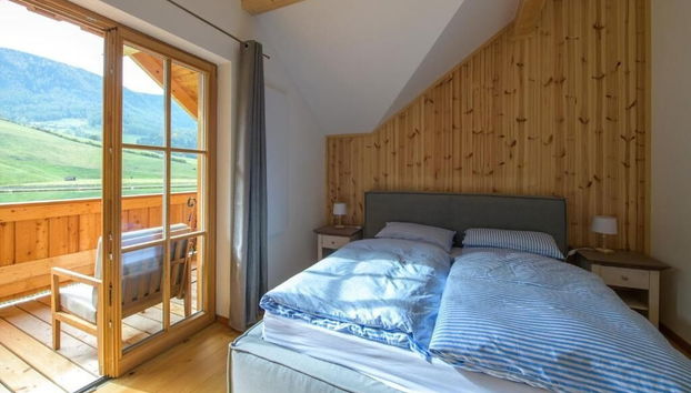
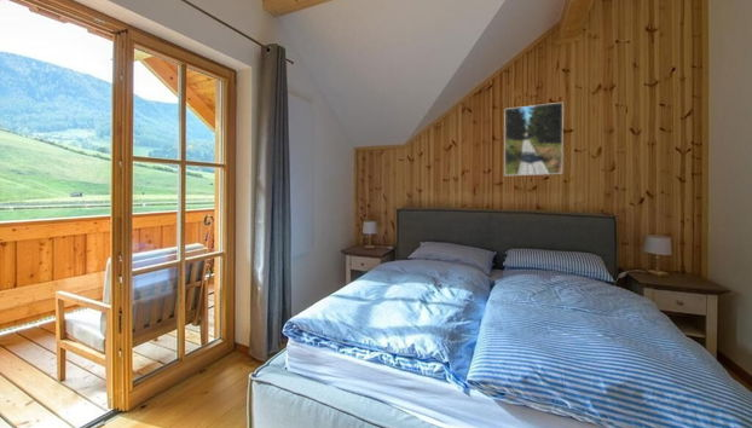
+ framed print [503,102,565,177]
